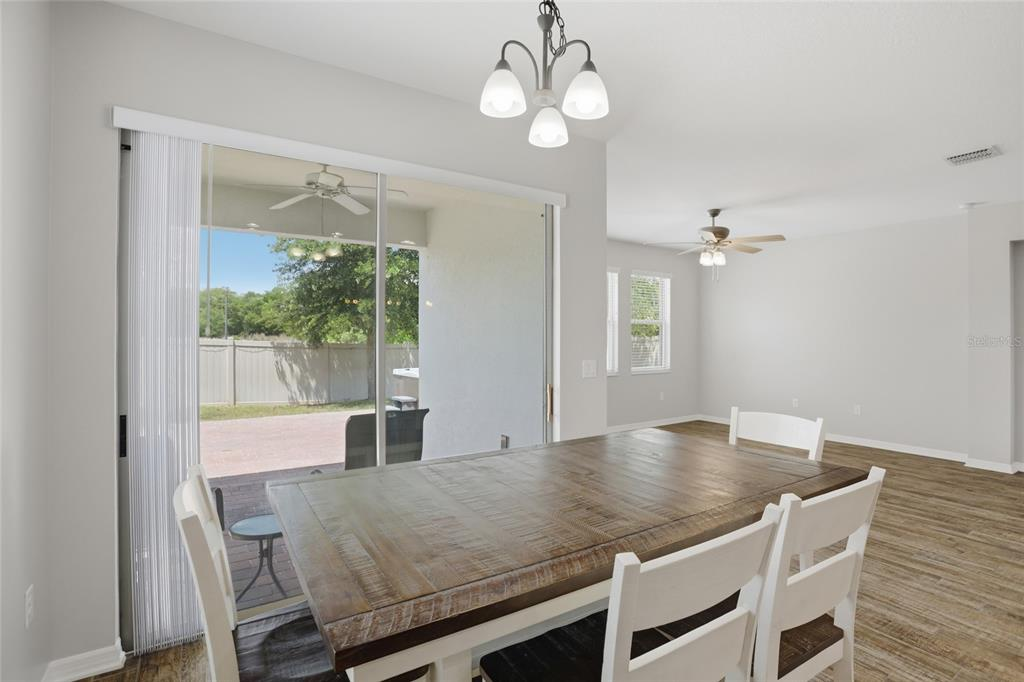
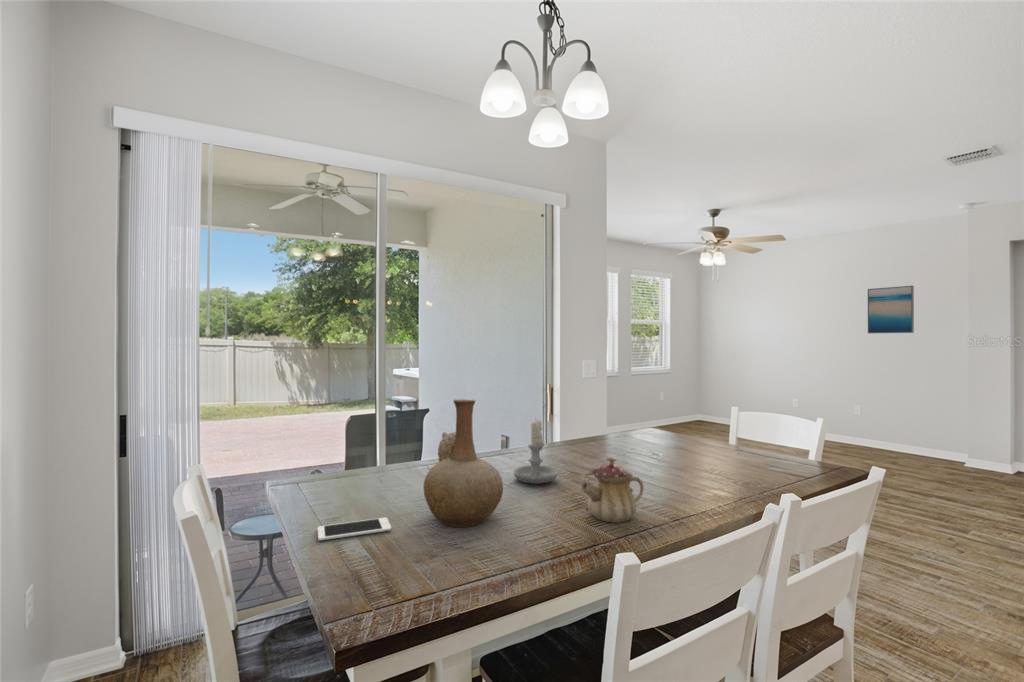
+ vase [422,398,504,528]
+ cell phone [317,517,392,542]
+ teapot [580,456,645,524]
+ wall art [867,285,915,334]
+ candle [512,417,559,485]
